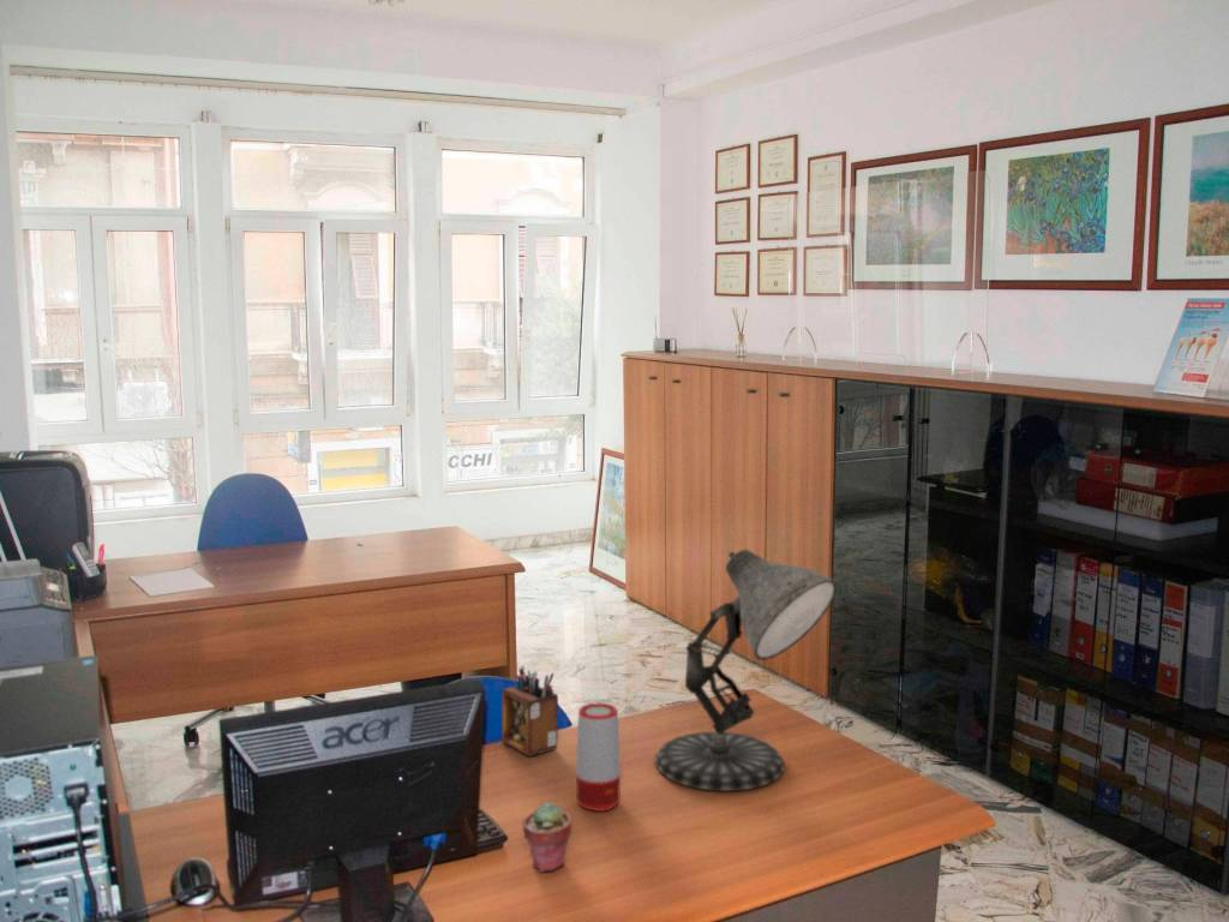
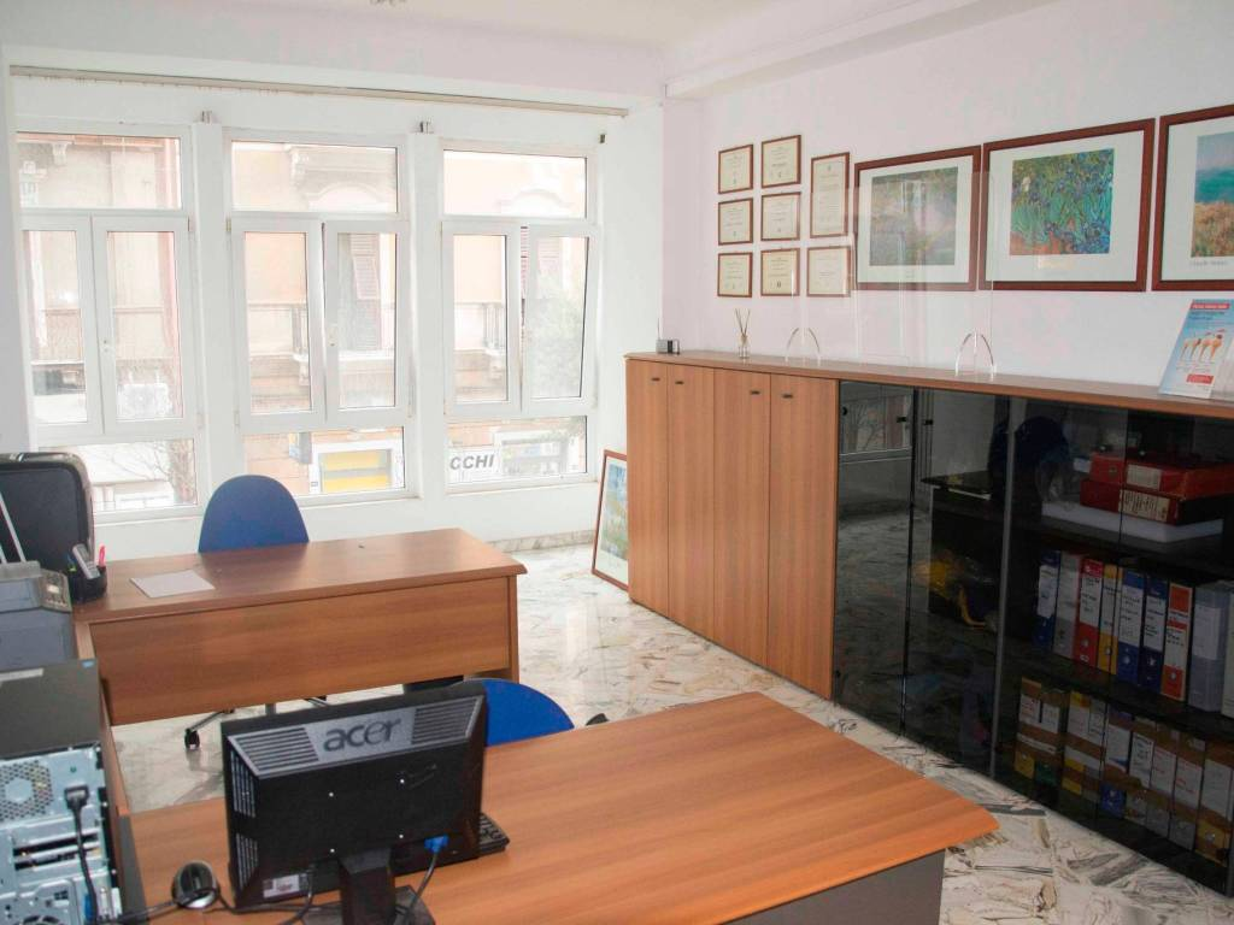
- speaker [575,702,622,813]
- desk lamp [654,547,838,792]
- potted succulent [521,801,574,873]
- desk organizer [500,664,559,758]
